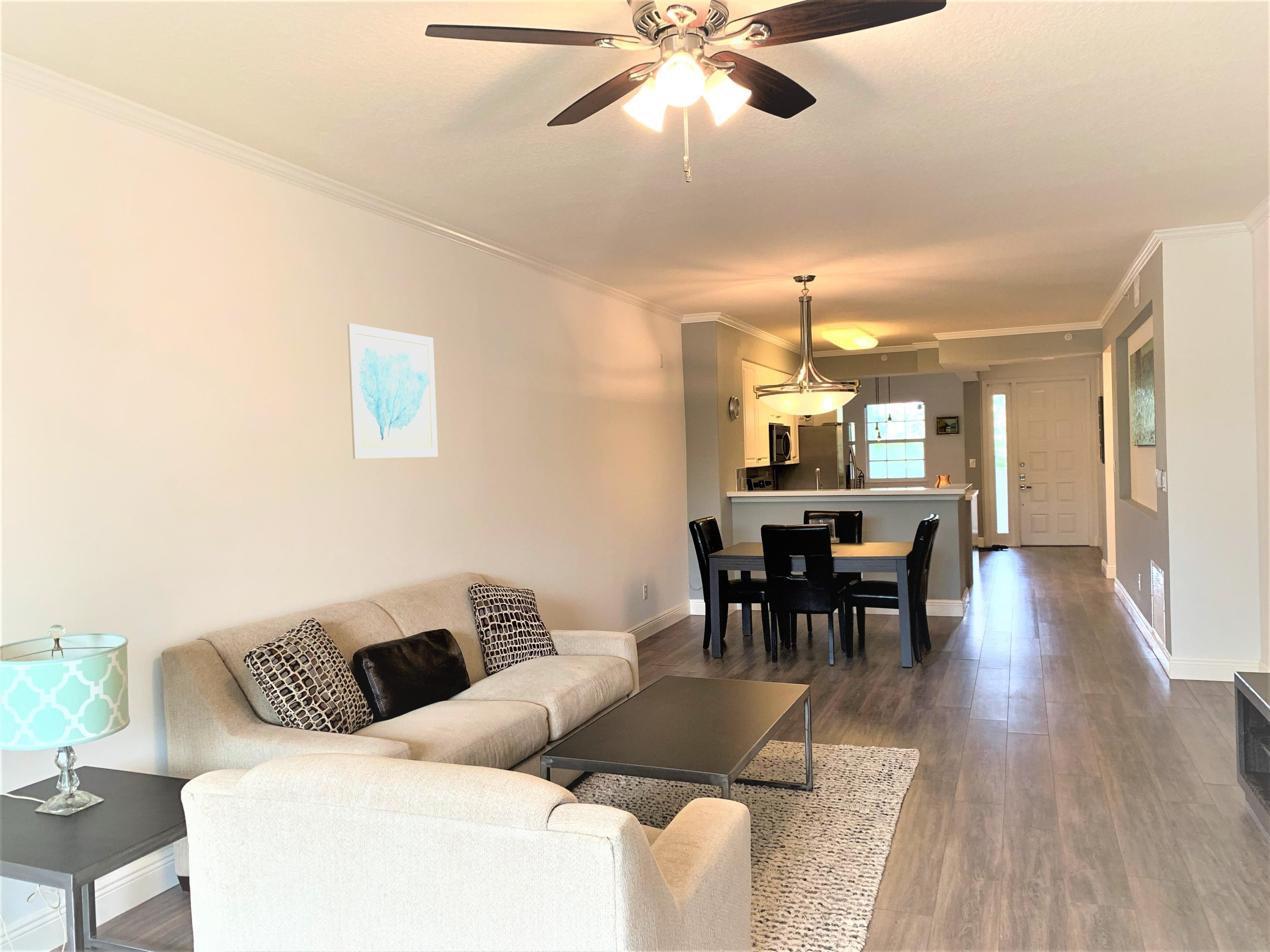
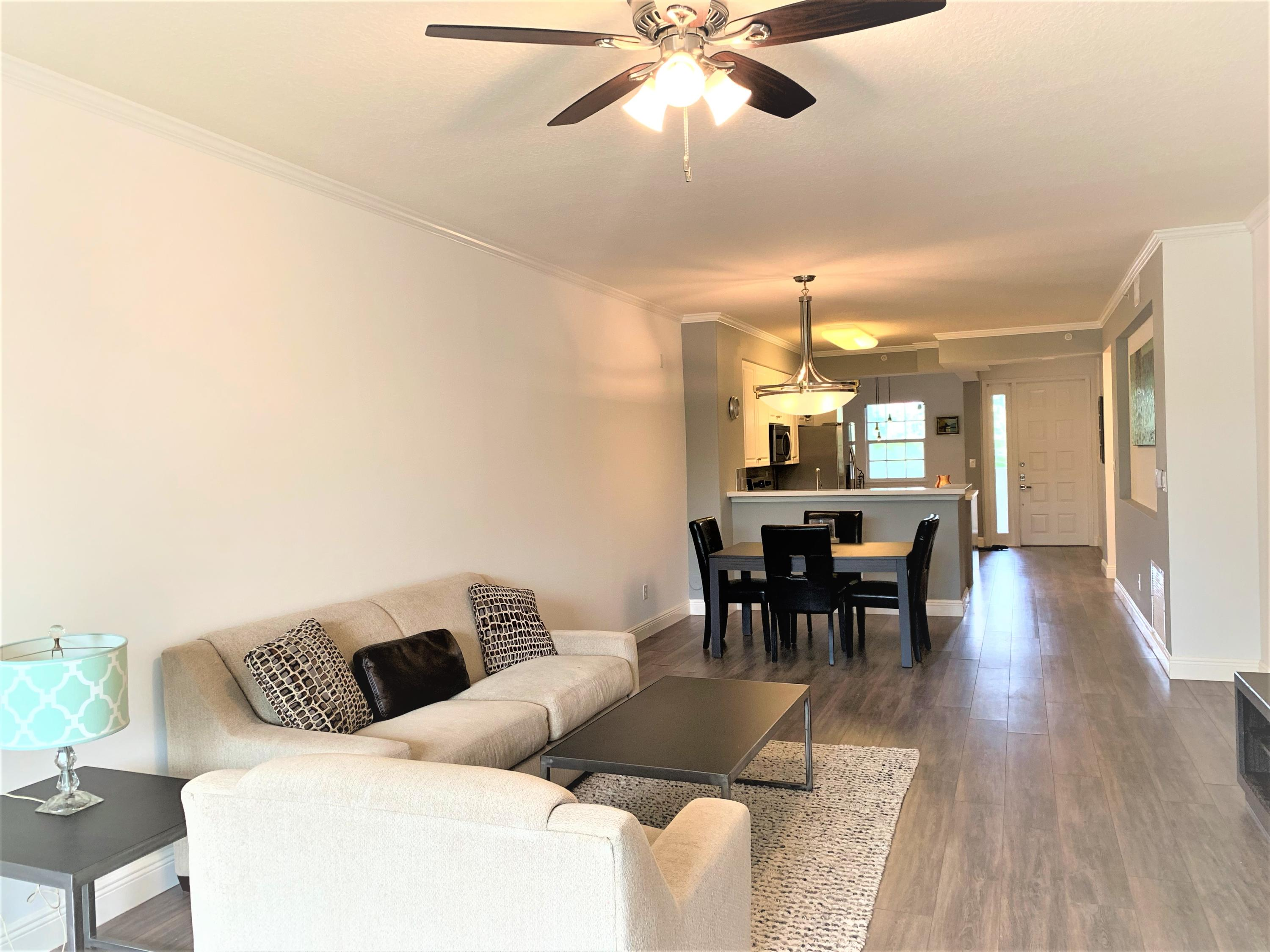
- wall art [347,323,439,459]
